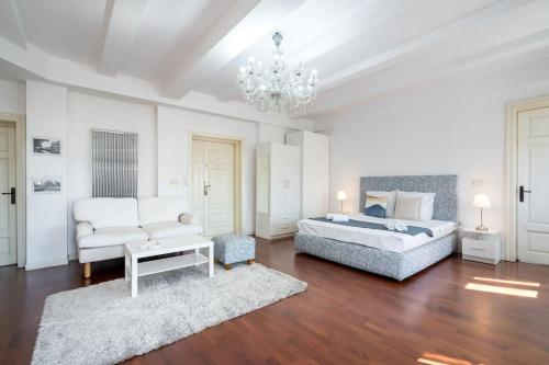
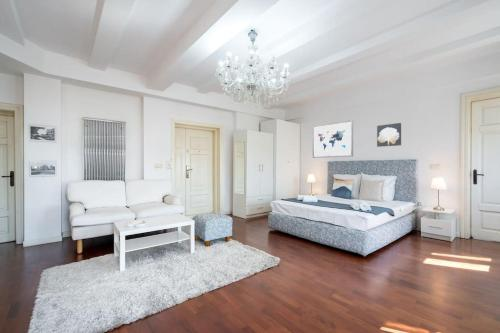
+ wall art [376,122,402,148]
+ wall art [312,119,354,159]
